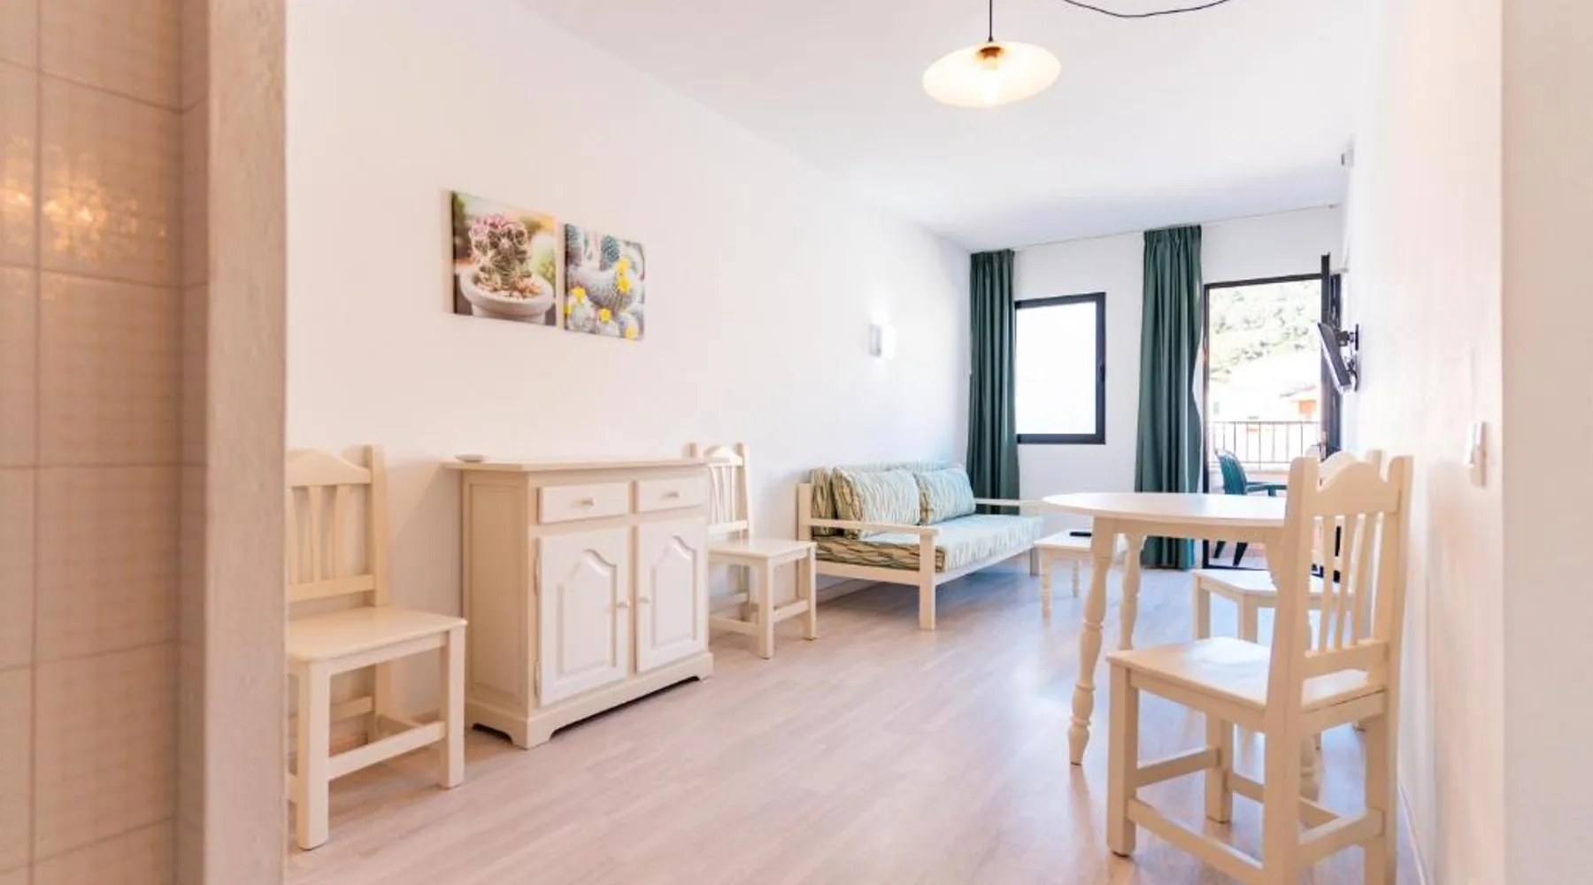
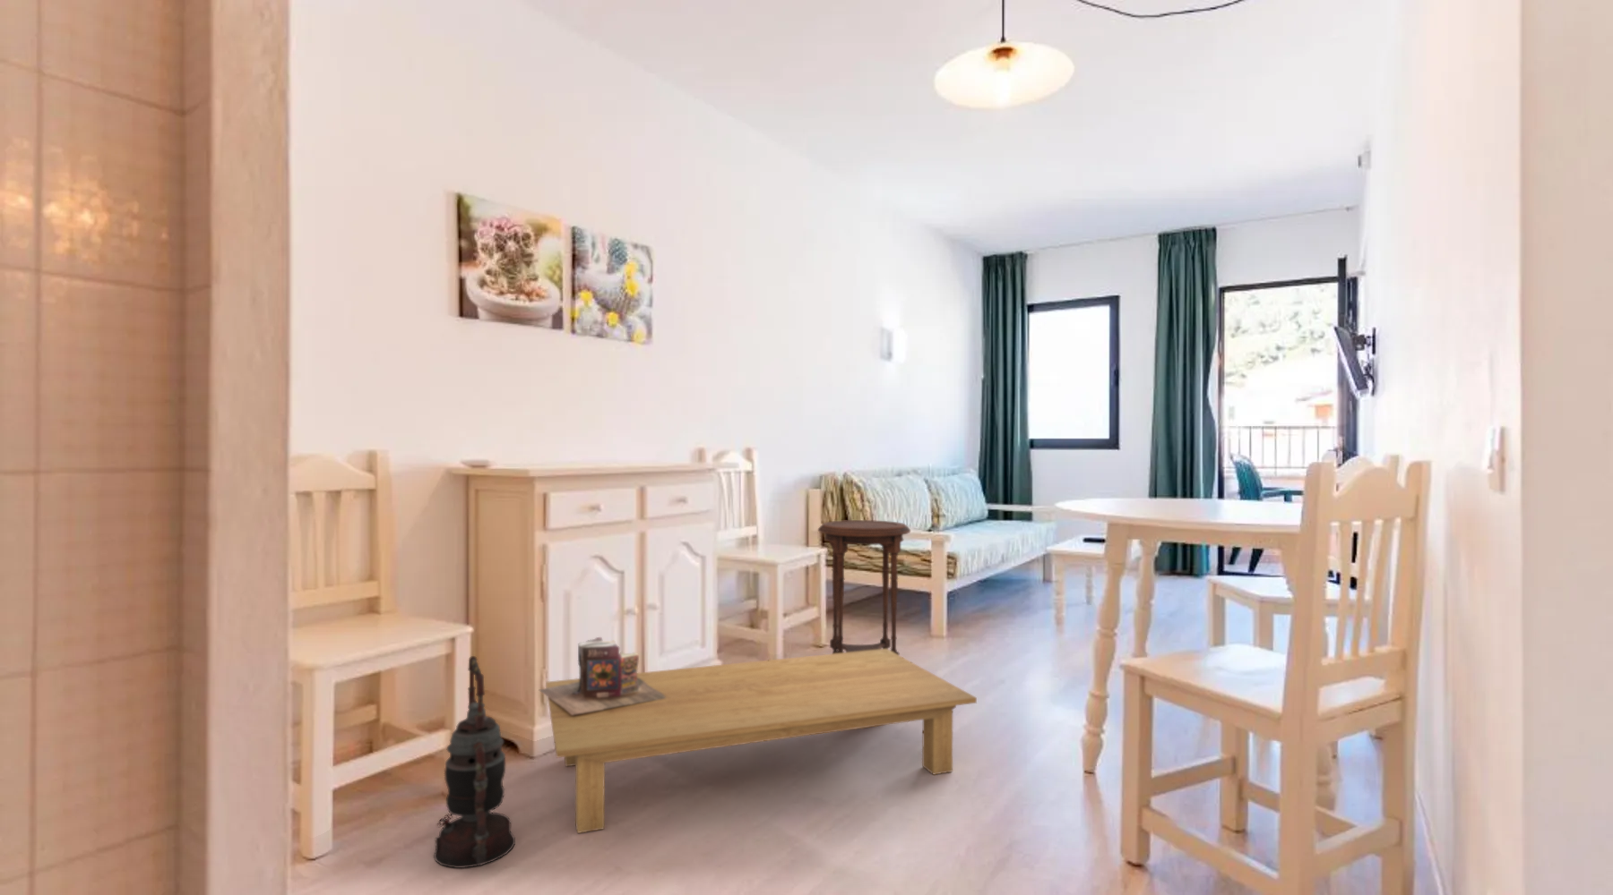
+ lantern [432,655,516,869]
+ coffee table [545,648,978,834]
+ books [538,636,665,715]
+ side table [818,519,911,655]
